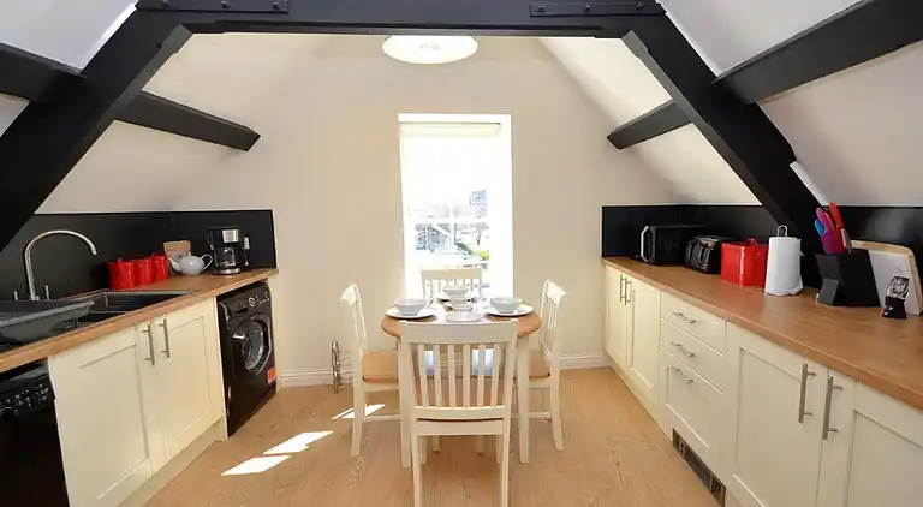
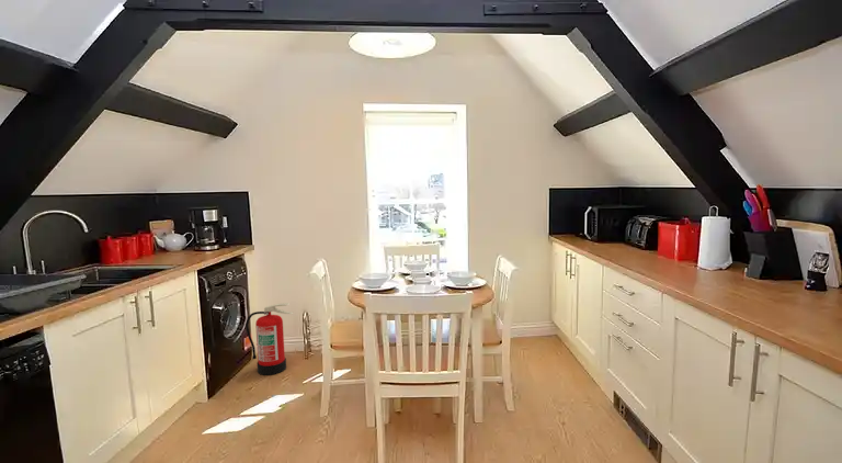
+ fire extinguisher [244,302,294,376]
